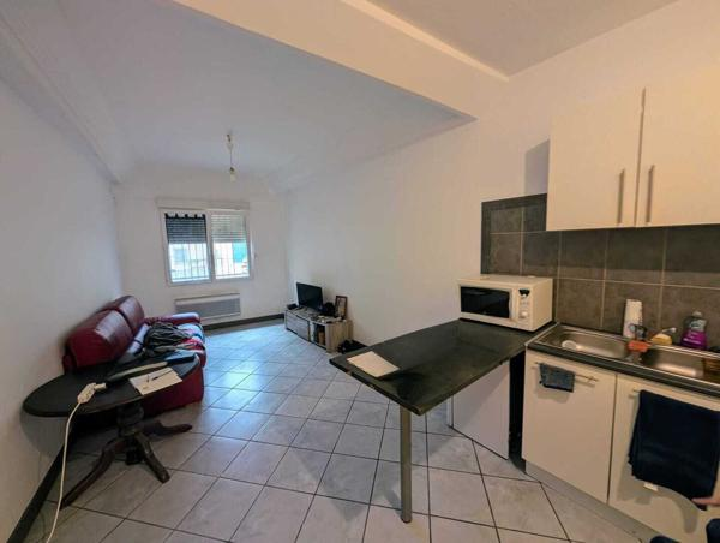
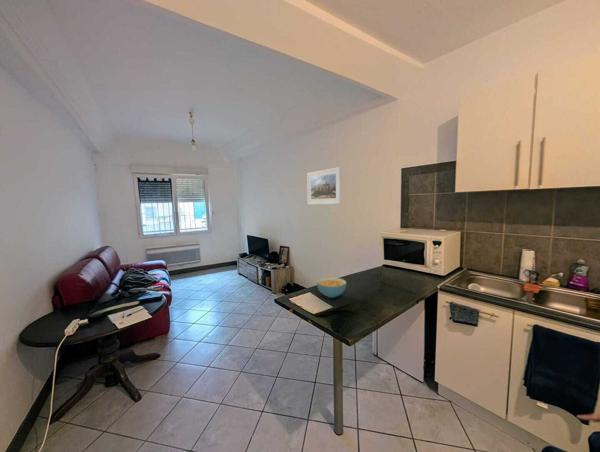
+ cereal bowl [316,276,347,299]
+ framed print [306,166,342,205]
